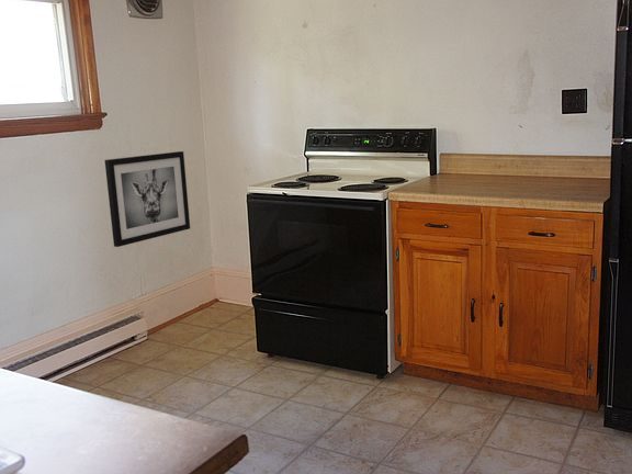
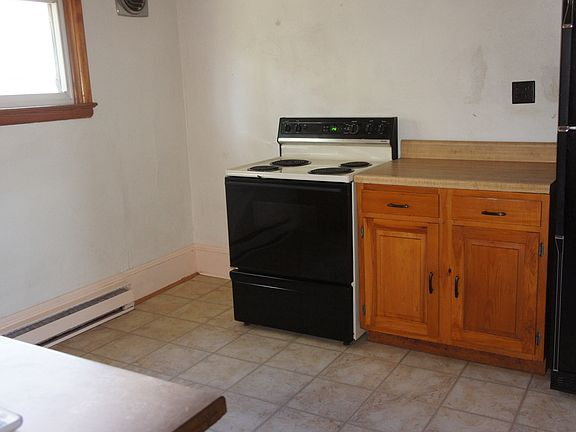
- wall art [104,150,191,248]
